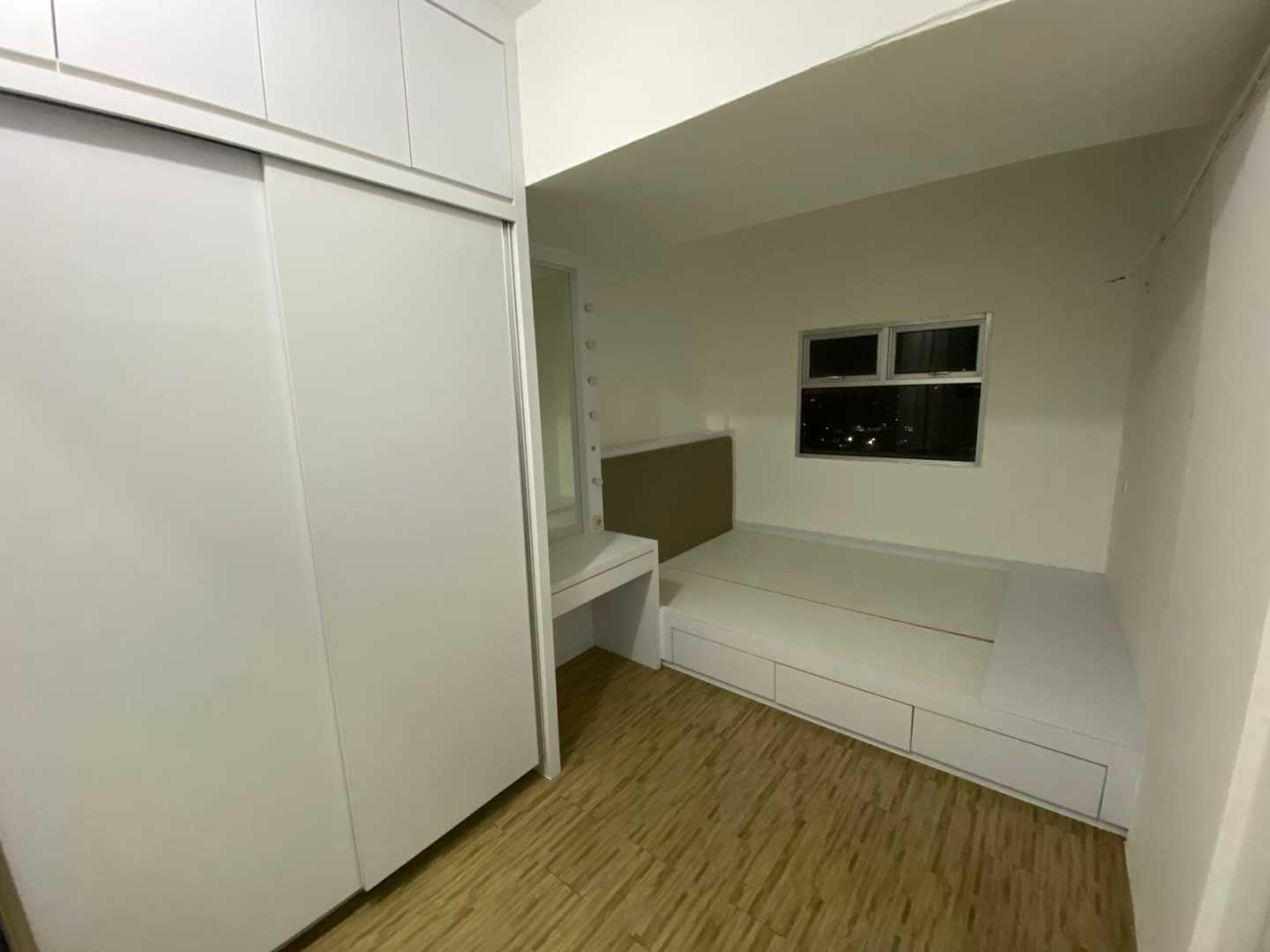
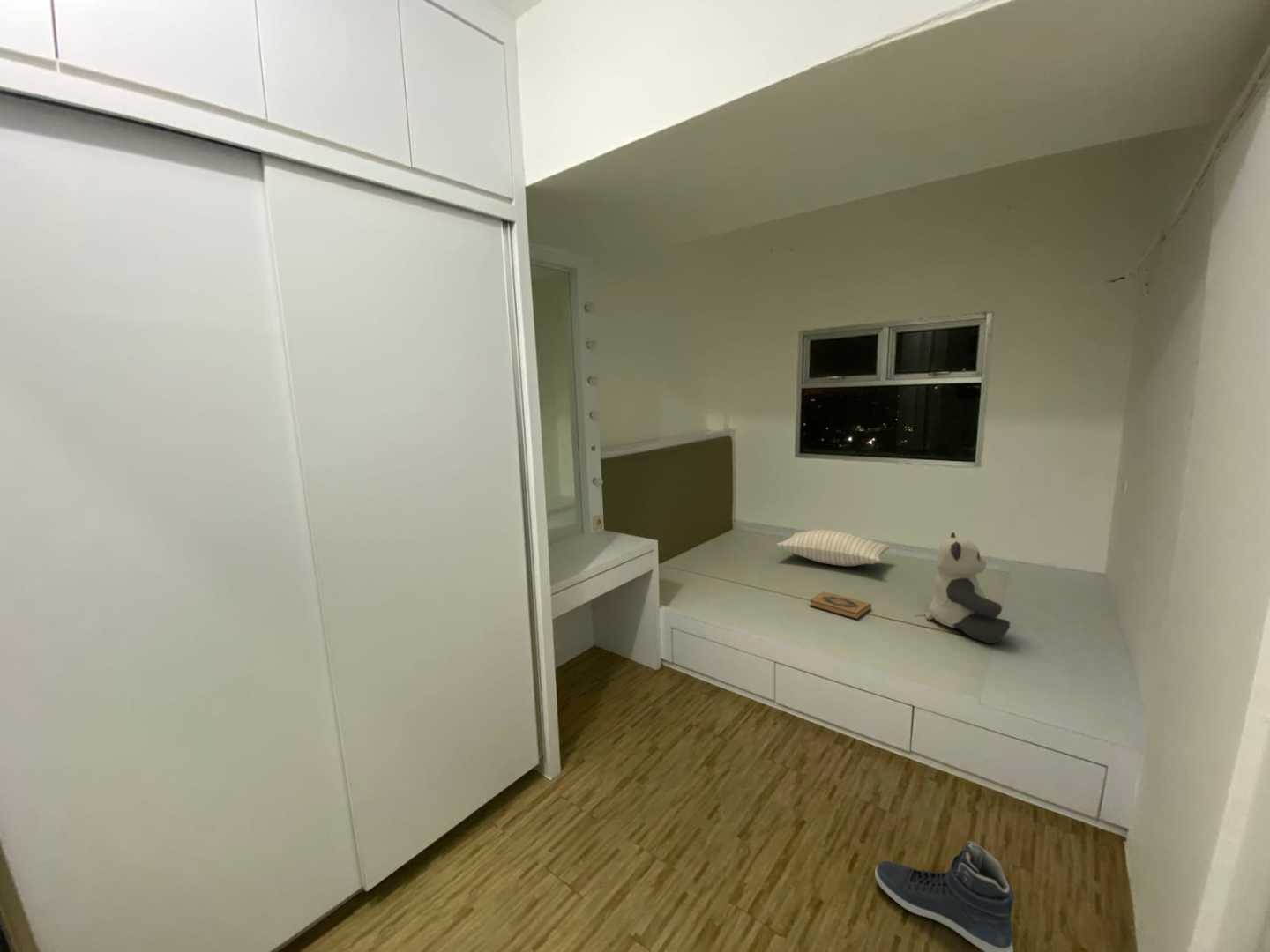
+ teddy bear [924,532,1011,644]
+ sneaker [874,840,1015,952]
+ hardback book [809,591,872,621]
+ pillow [775,529,891,567]
